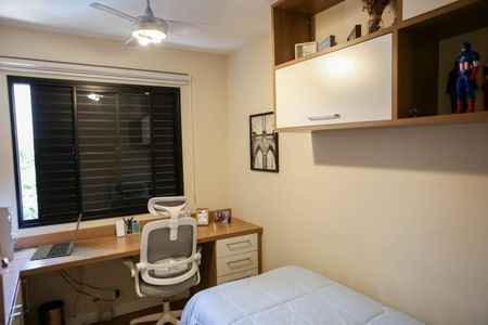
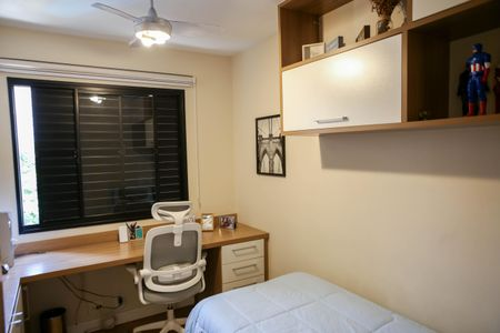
- laptop [29,213,82,261]
